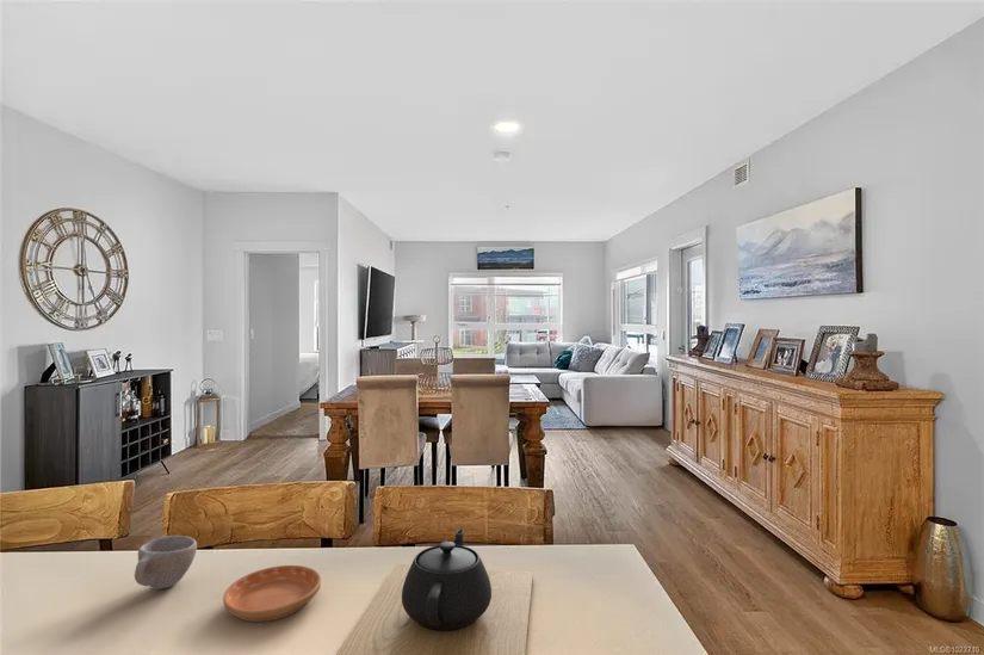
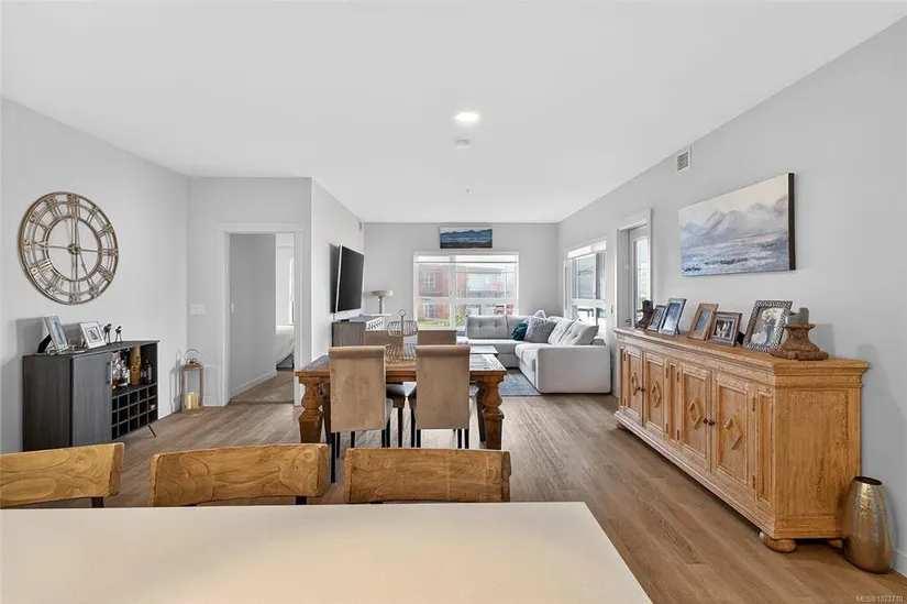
- saucer [222,564,322,623]
- teapot [335,527,534,655]
- cup [134,534,198,591]
